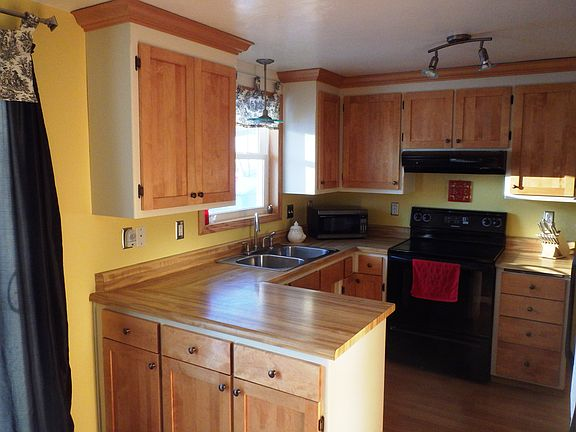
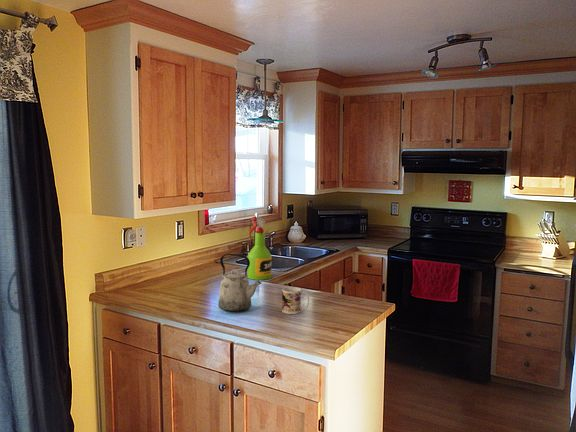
+ mug [281,286,310,315]
+ kettle [217,253,262,313]
+ spray bottle [247,216,273,281]
